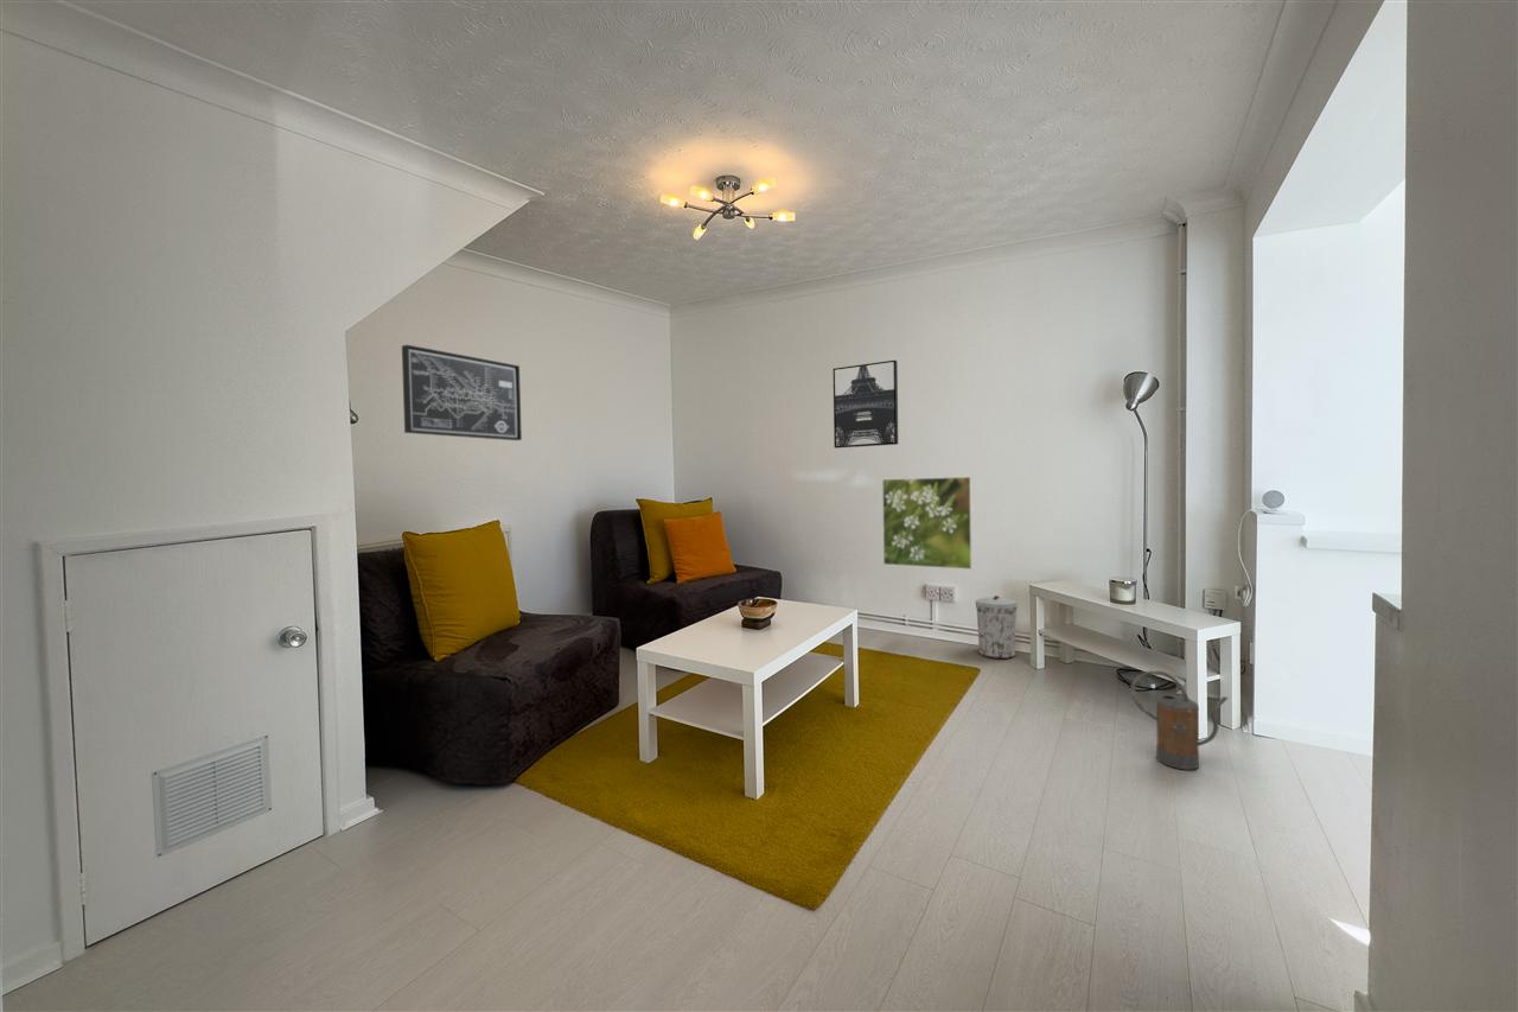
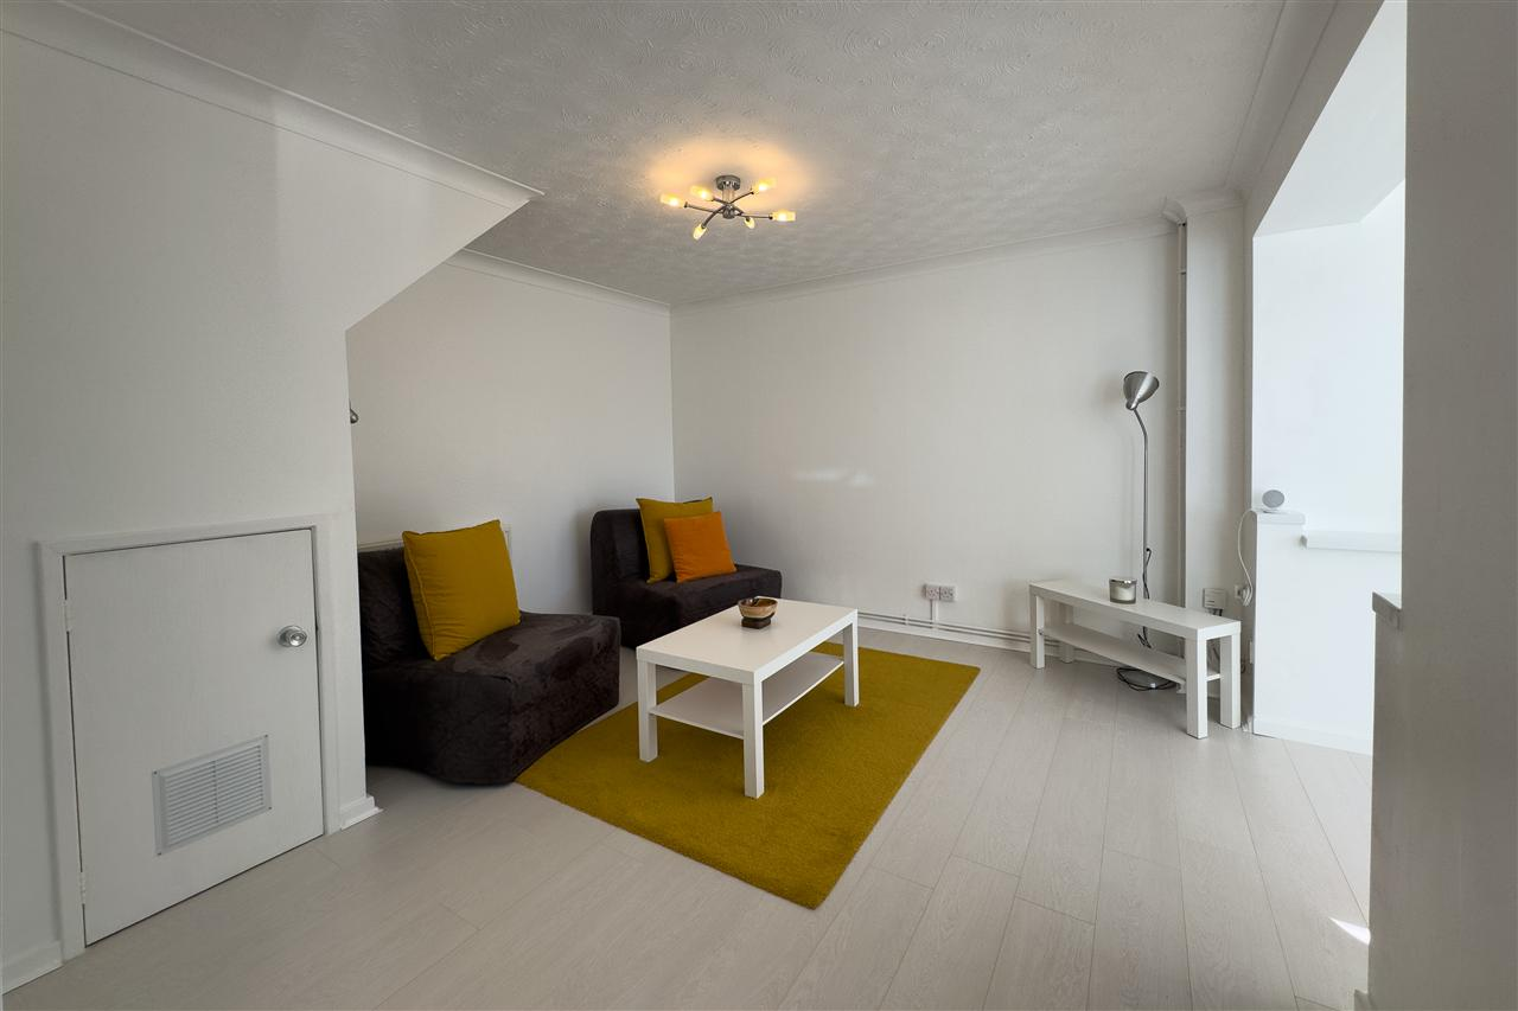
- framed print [881,476,974,571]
- trash can [975,594,1019,660]
- watering can [1130,669,1230,770]
- wall art [401,344,523,441]
- wall art [833,359,899,450]
